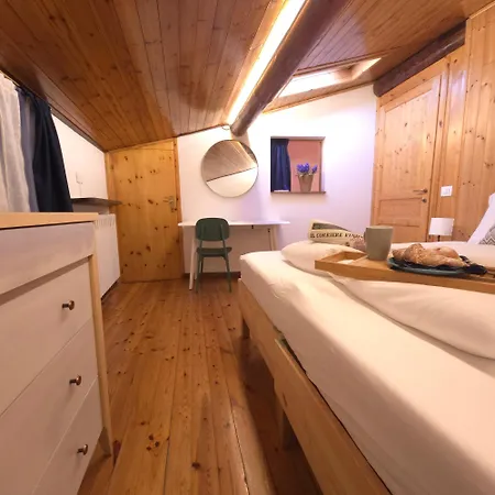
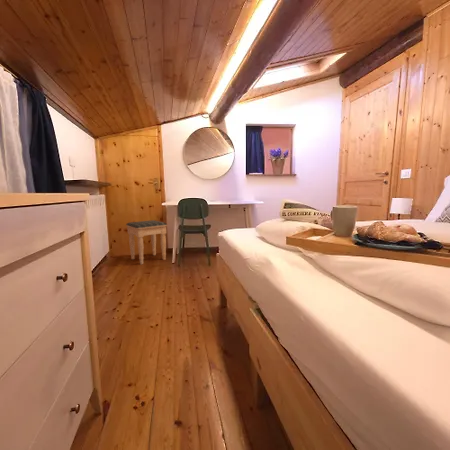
+ footstool [125,219,168,265]
